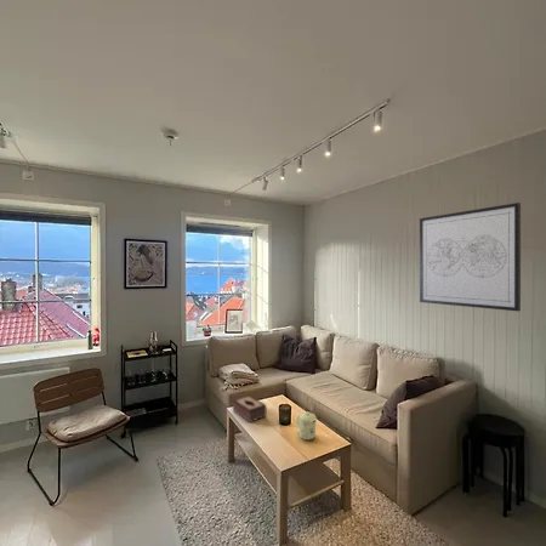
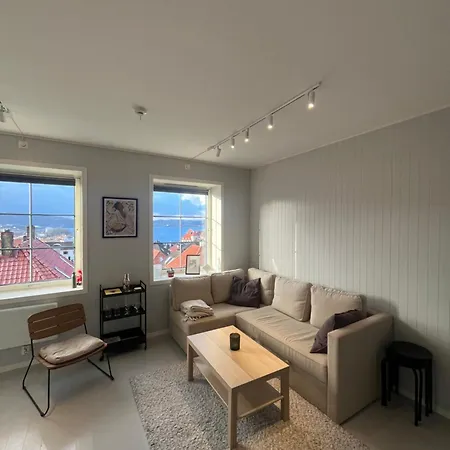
- mug [296,410,318,440]
- tissue box [232,394,268,423]
- wall art [419,201,522,312]
